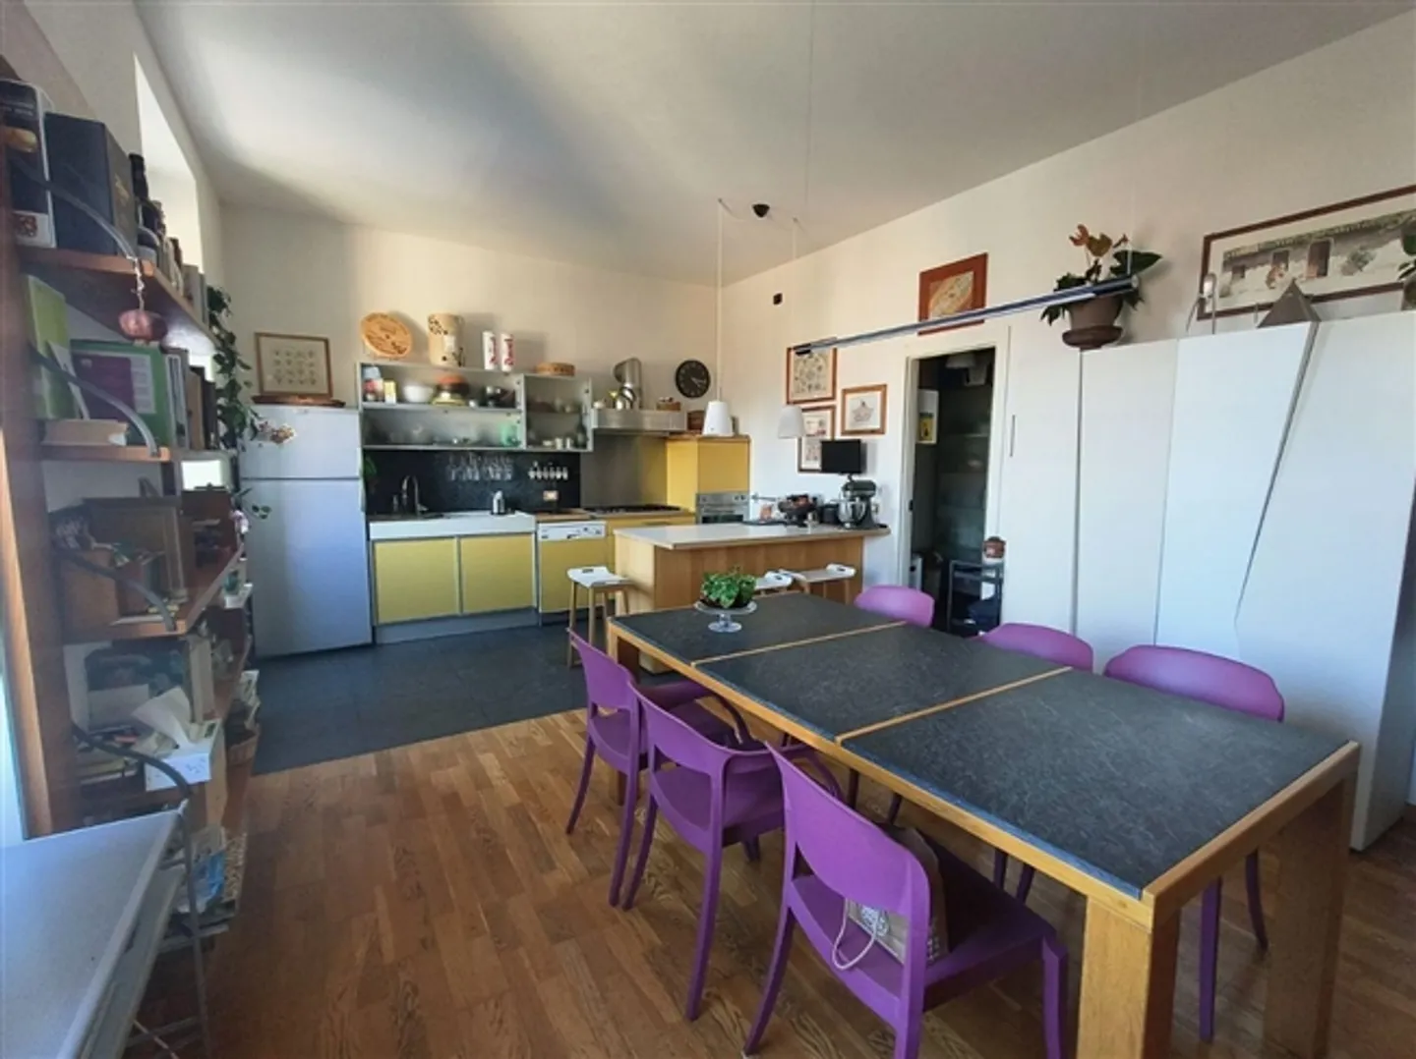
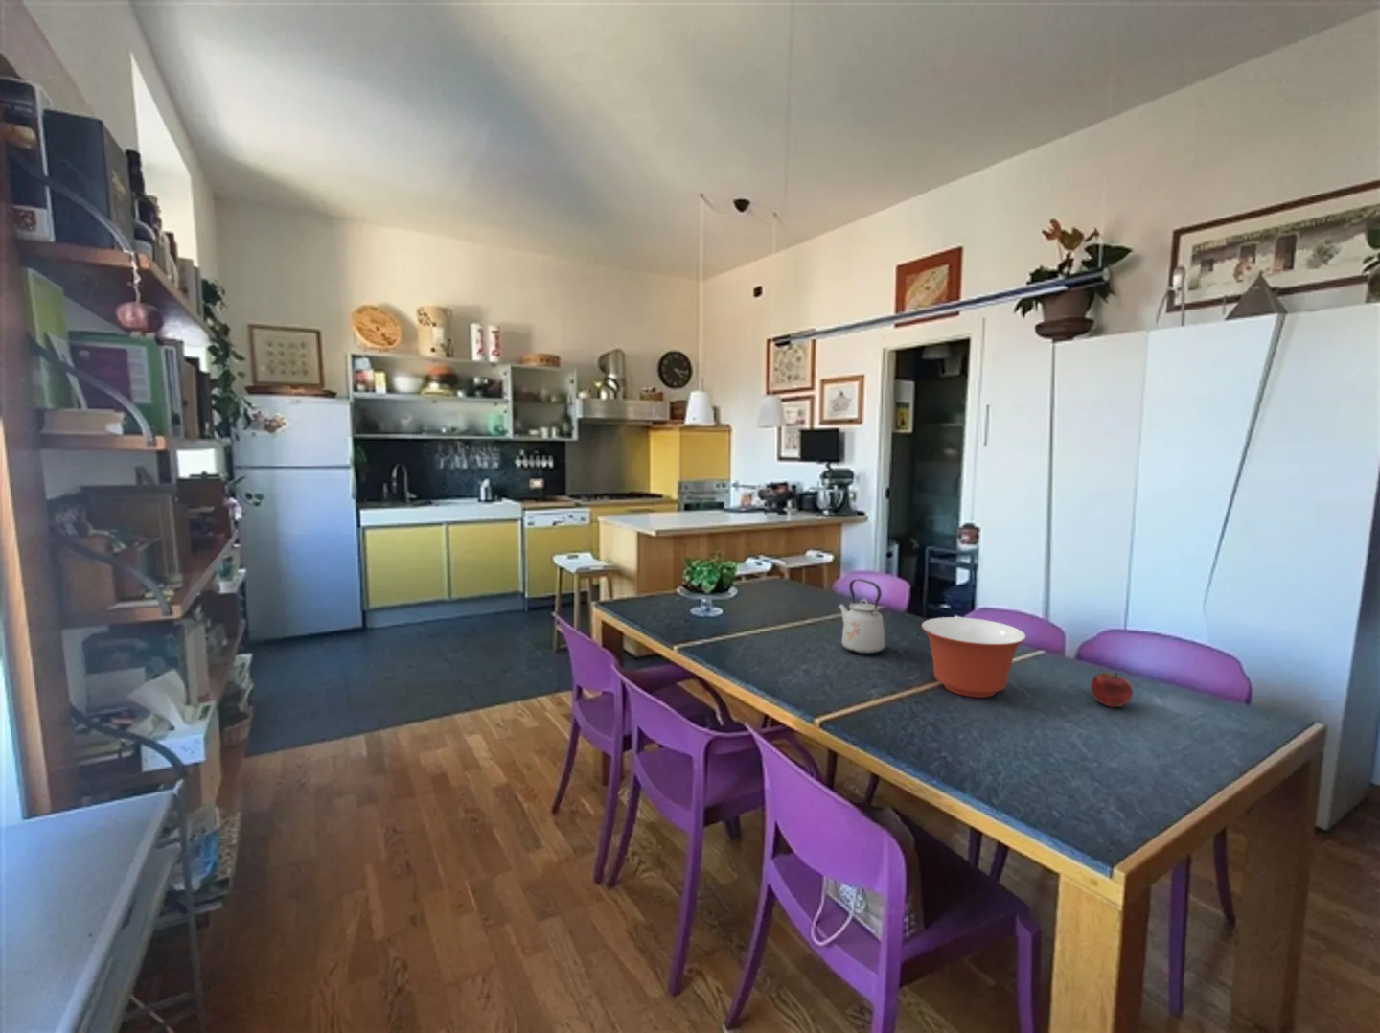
+ kettle [838,578,886,654]
+ fruit [1089,672,1134,709]
+ mixing bowl [920,616,1027,699]
